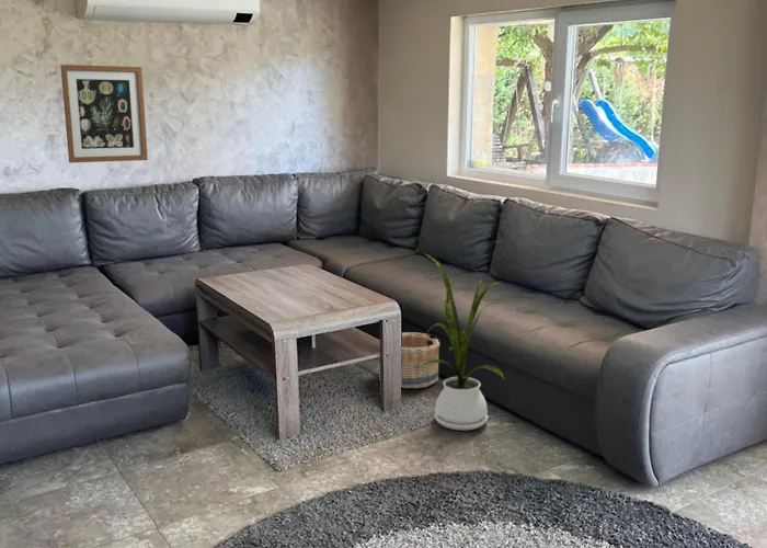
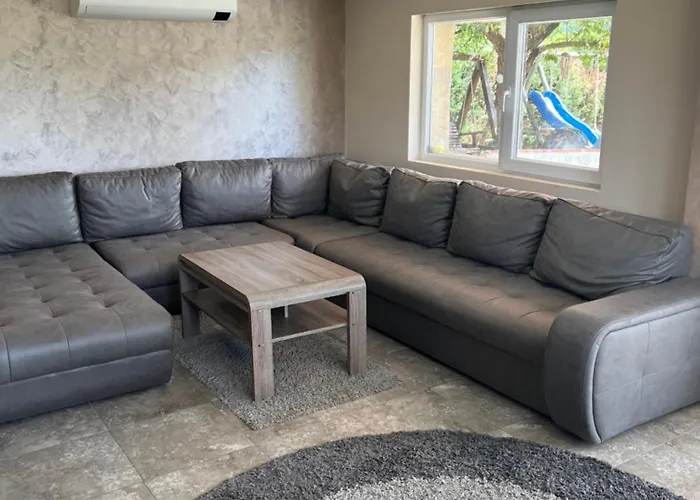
- wall art [59,64,149,163]
- basket [400,331,440,389]
- house plant [422,252,506,431]
